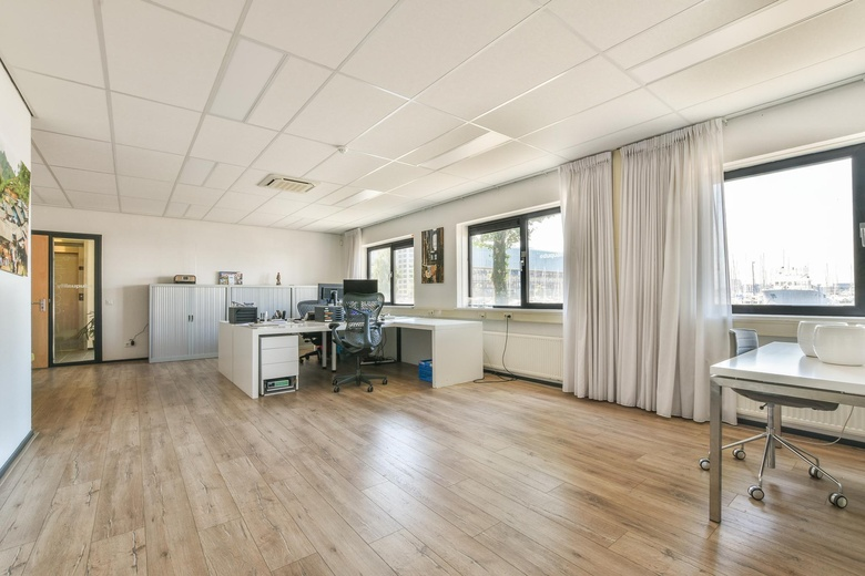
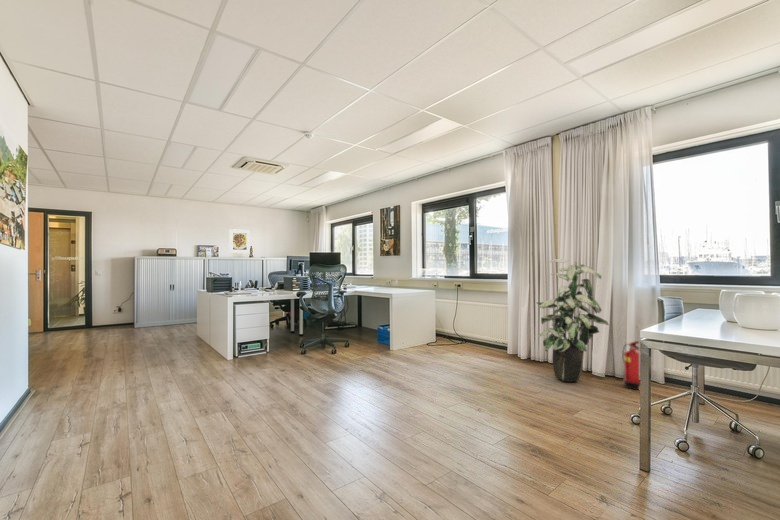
+ fire extinguisher [621,340,641,391]
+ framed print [228,228,251,254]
+ indoor plant [536,258,610,383]
